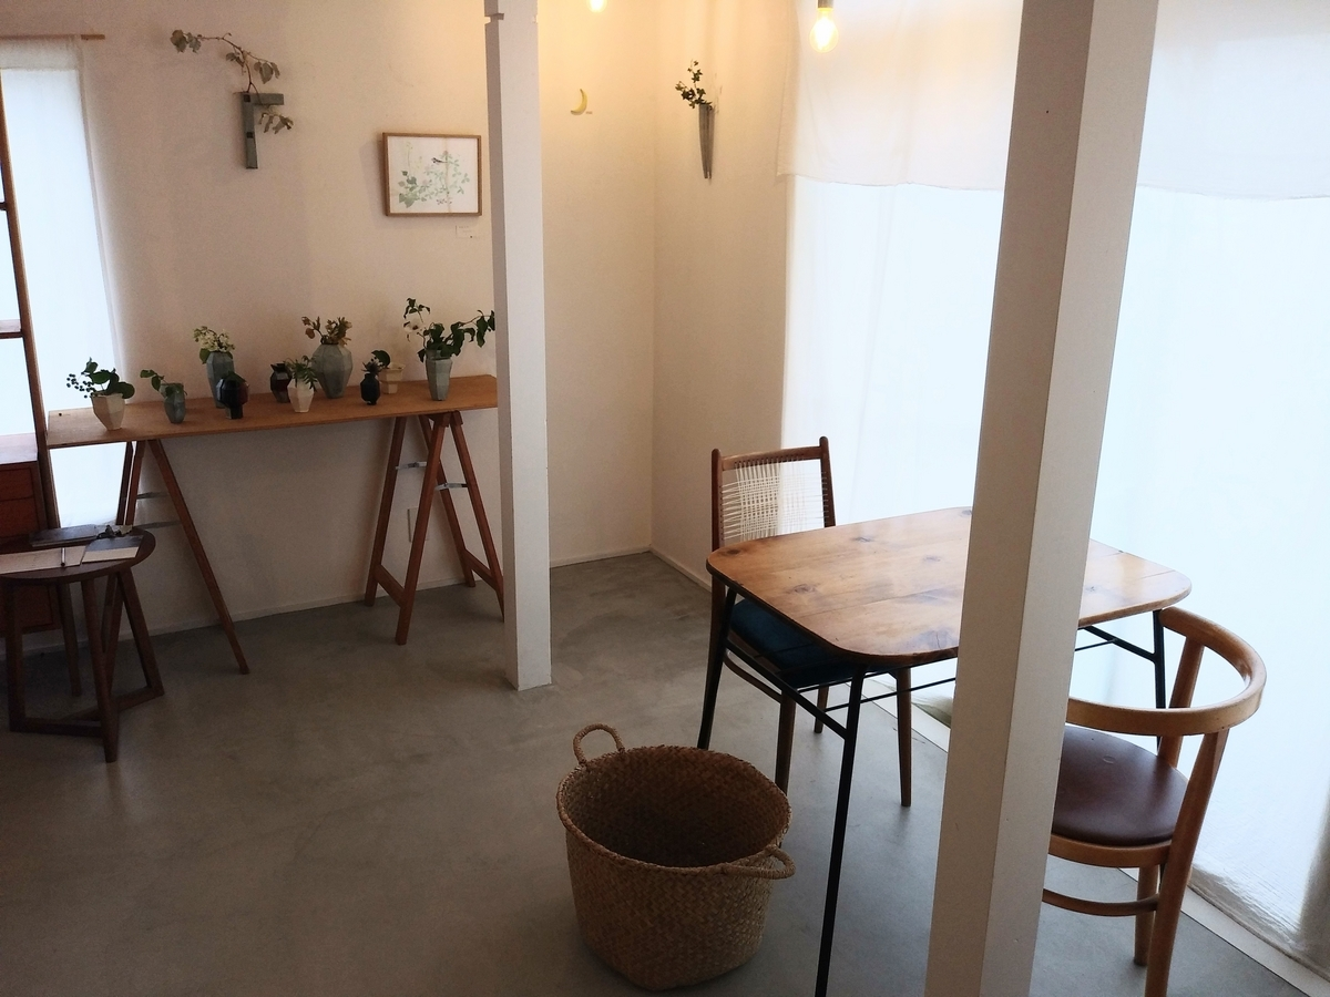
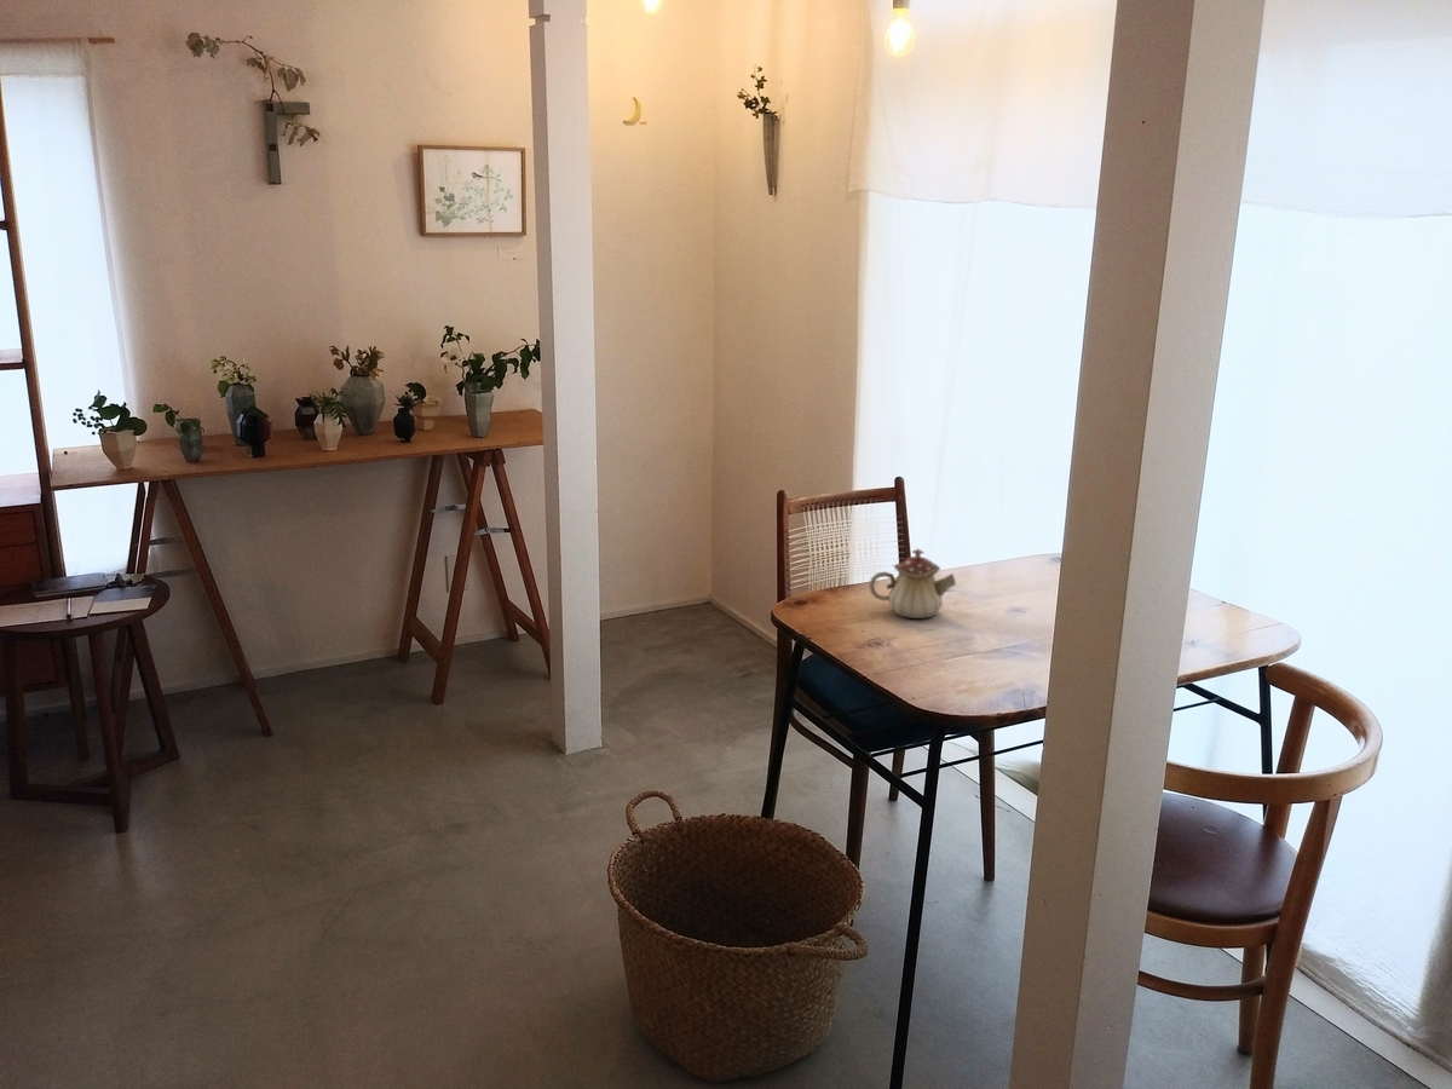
+ teapot [868,548,957,620]
